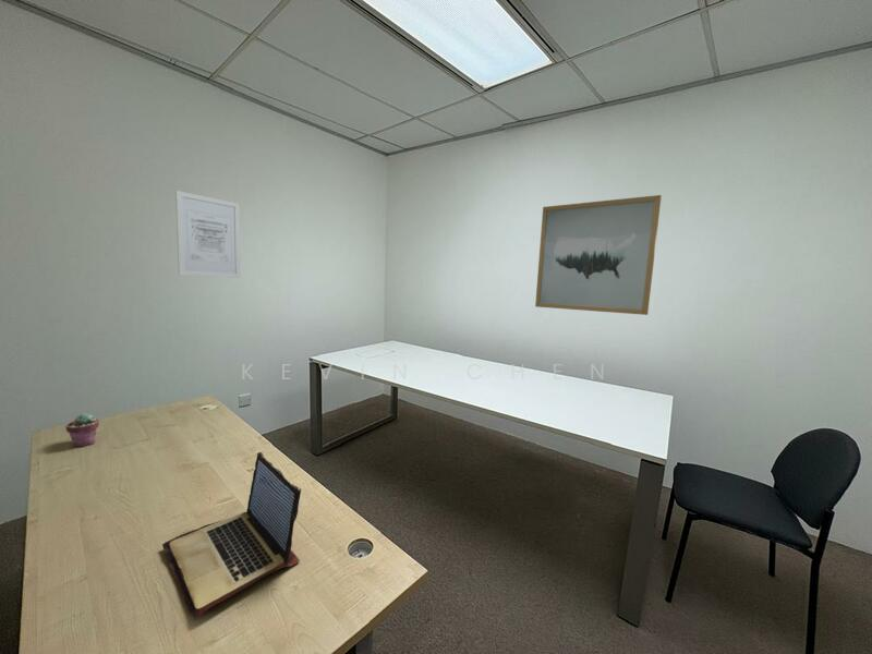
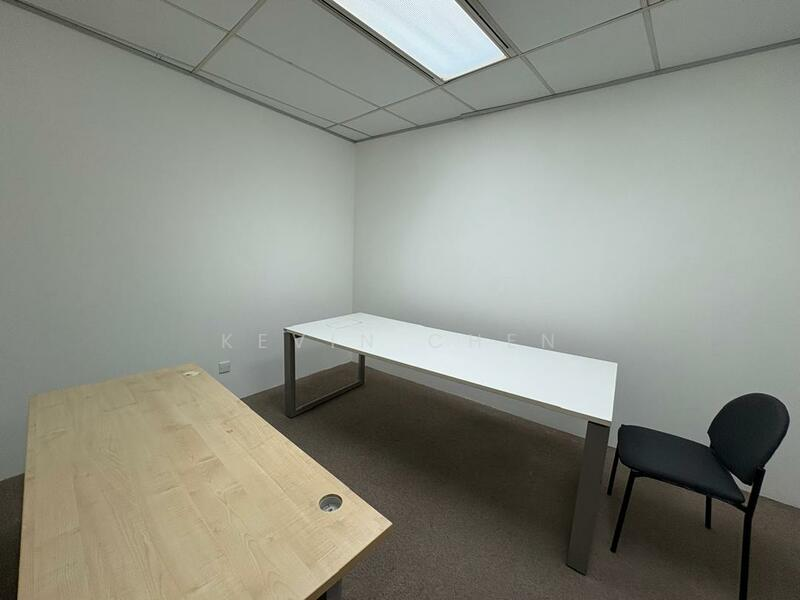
- wall art [534,194,663,316]
- potted succulent [64,412,100,448]
- wall art [174,190,242,279]
- laptop [161,451,302,621]
